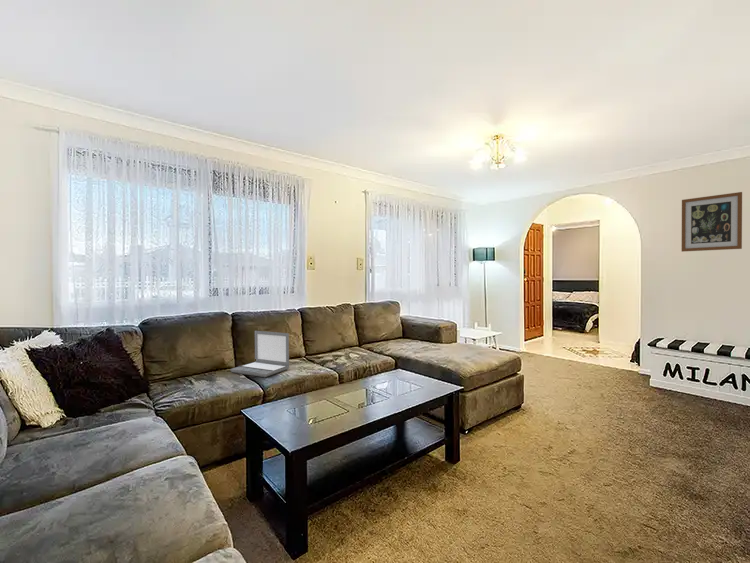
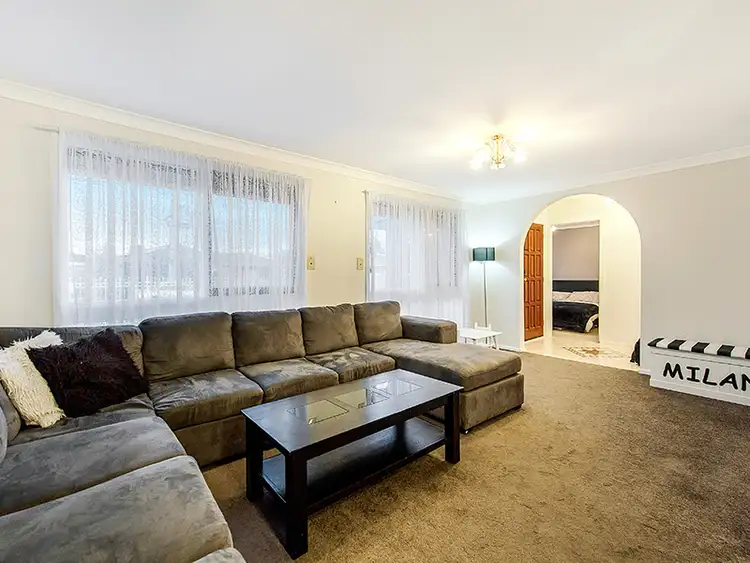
- laptop [229,330,290,378]
- wall art [681,191,743,253]
